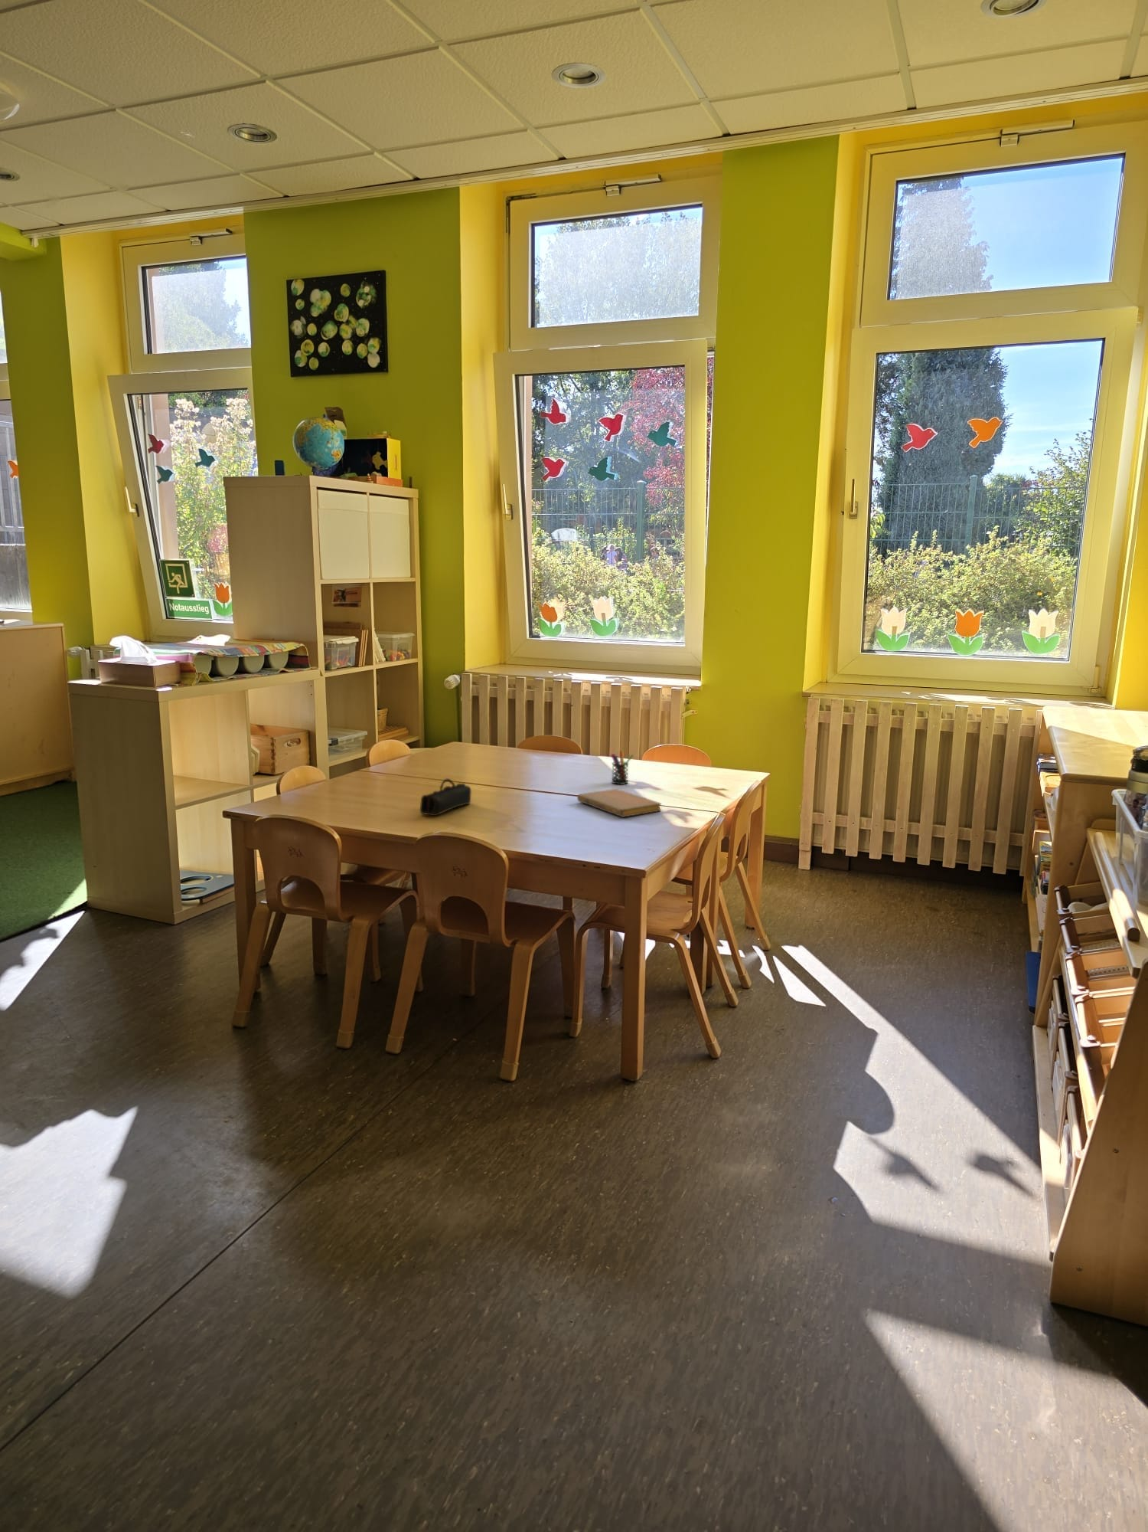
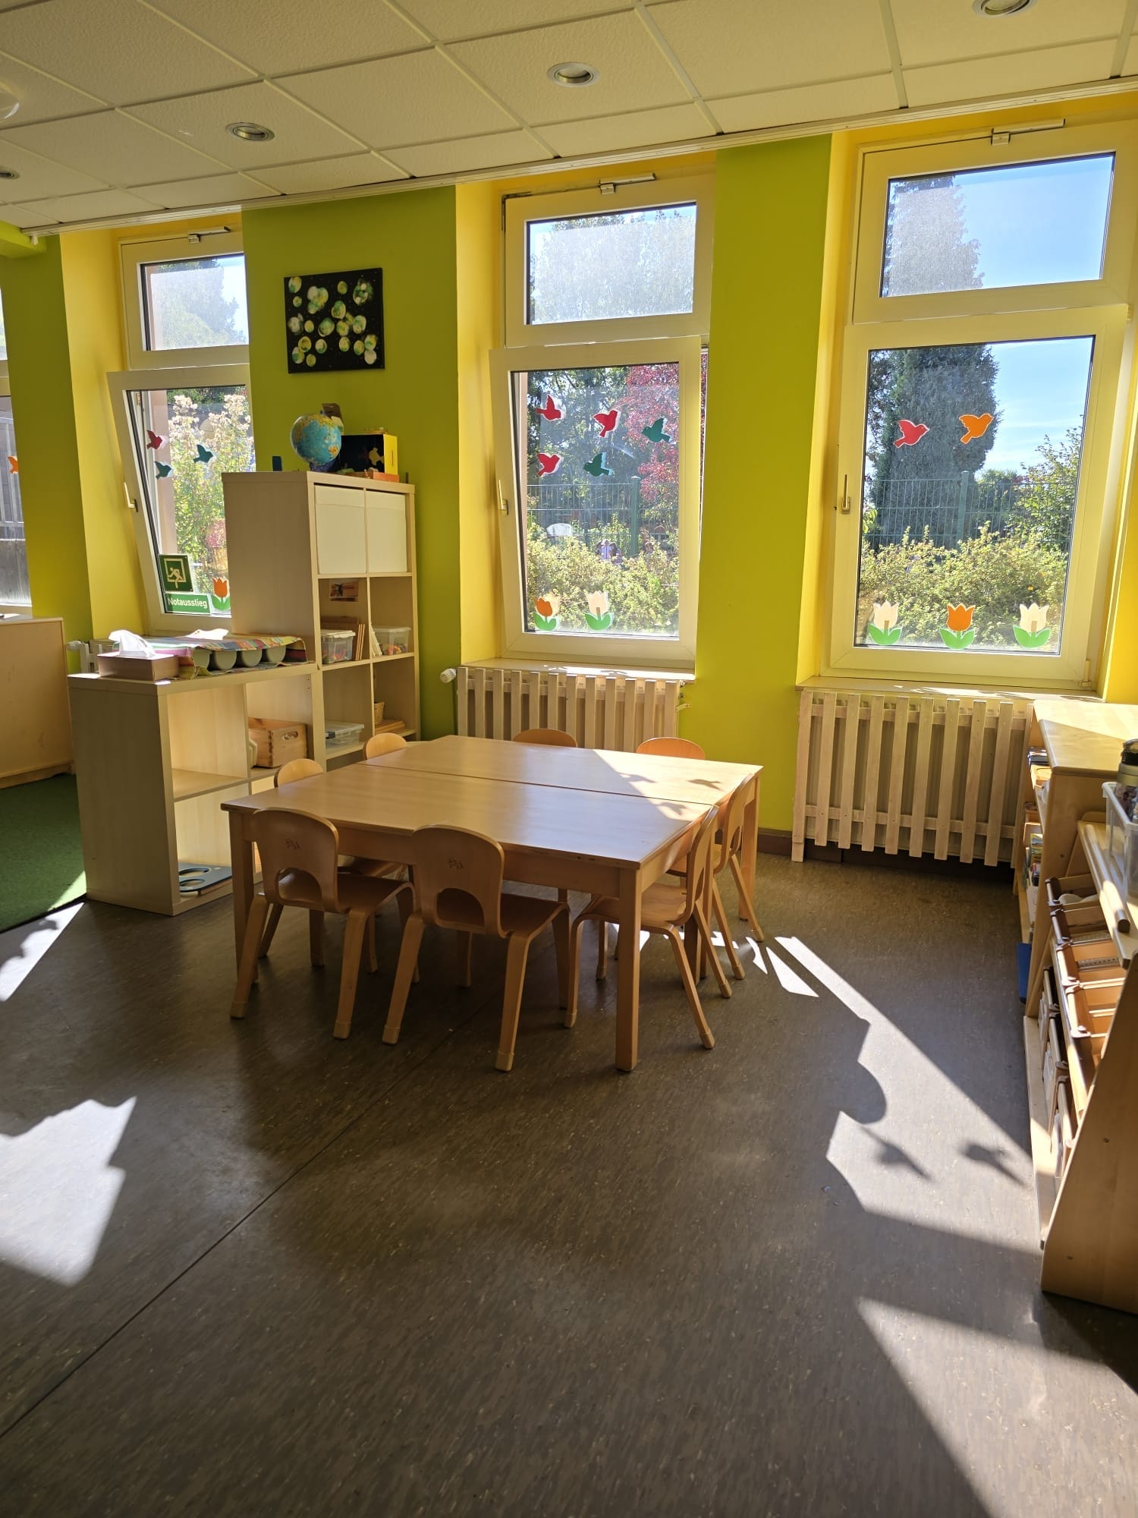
- notebook [576,788,662,818]
- pen holder [610,750,634,785]
- pencil case [420,778,473,817]
